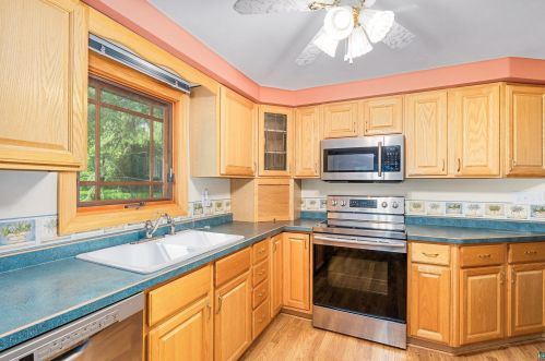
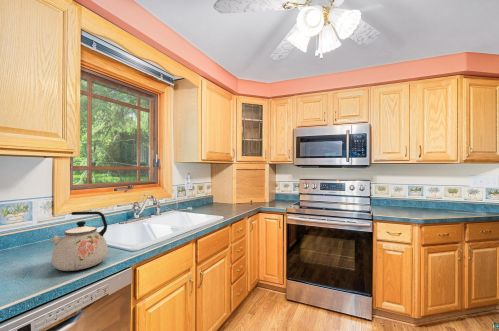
+ kettle [49,210,108,272]
